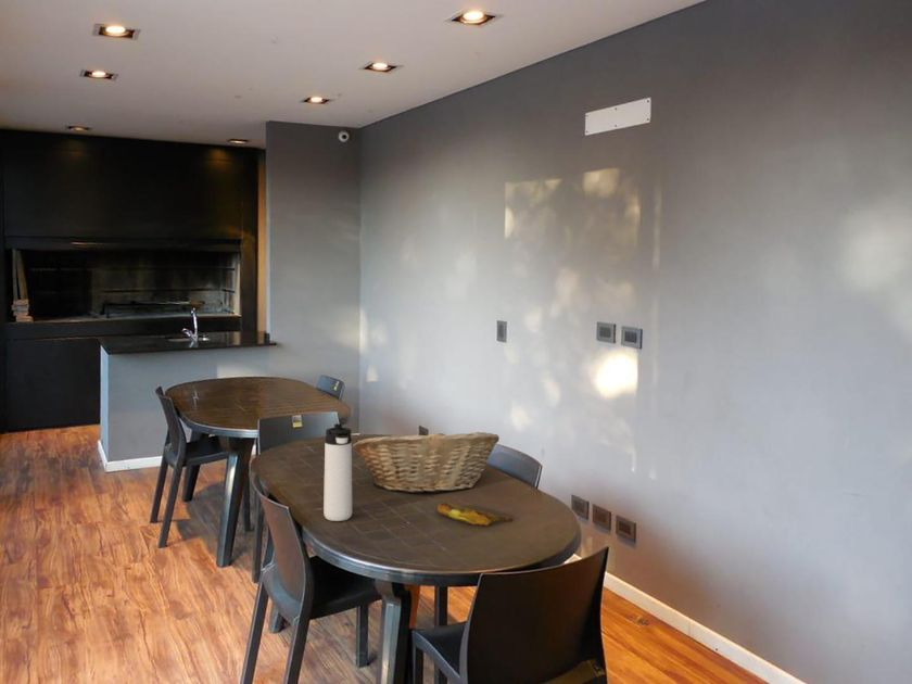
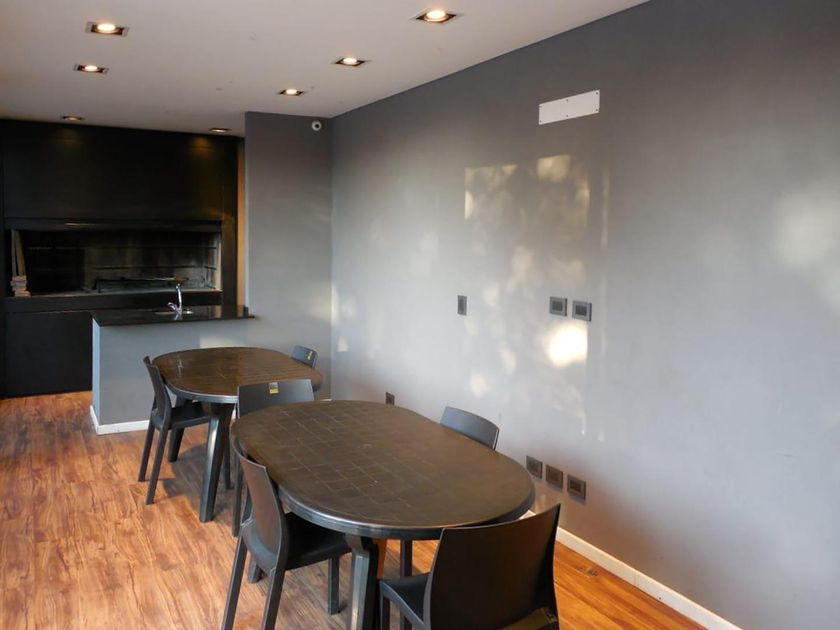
- fruit basket [352,427,501,494]
- thermos bottle [322,422,353,522]
- banana [436,502,514,527]
